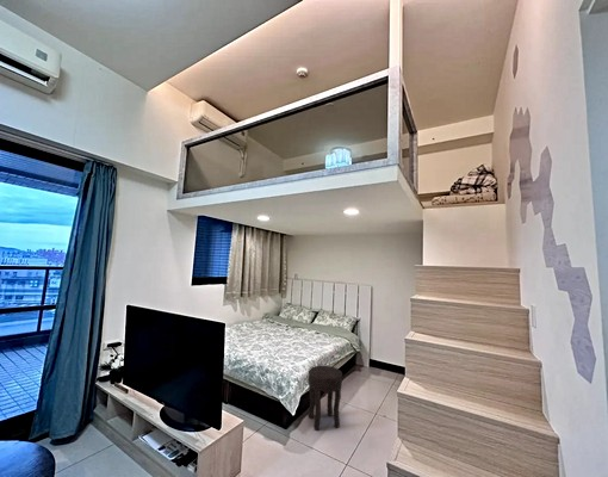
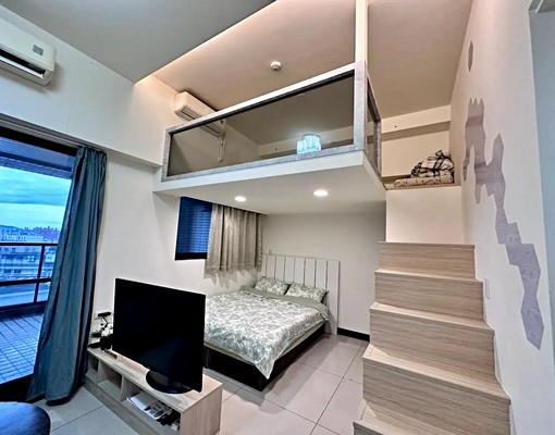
- side table [308,365,343,432]
